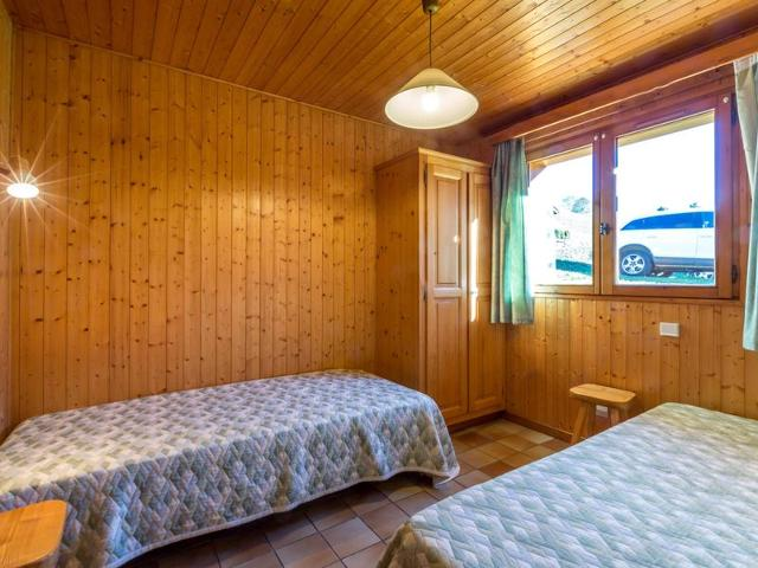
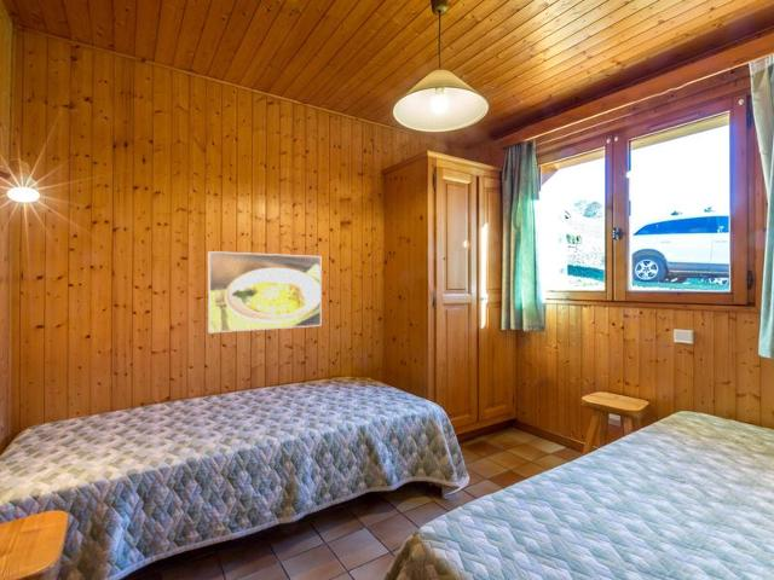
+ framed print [207,250,323,334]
